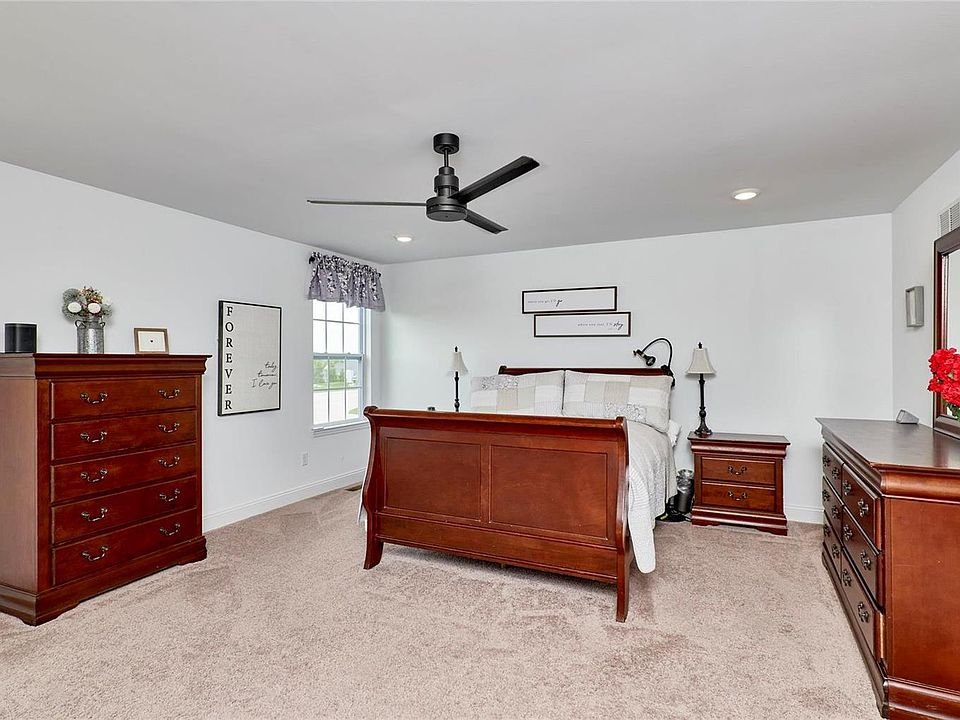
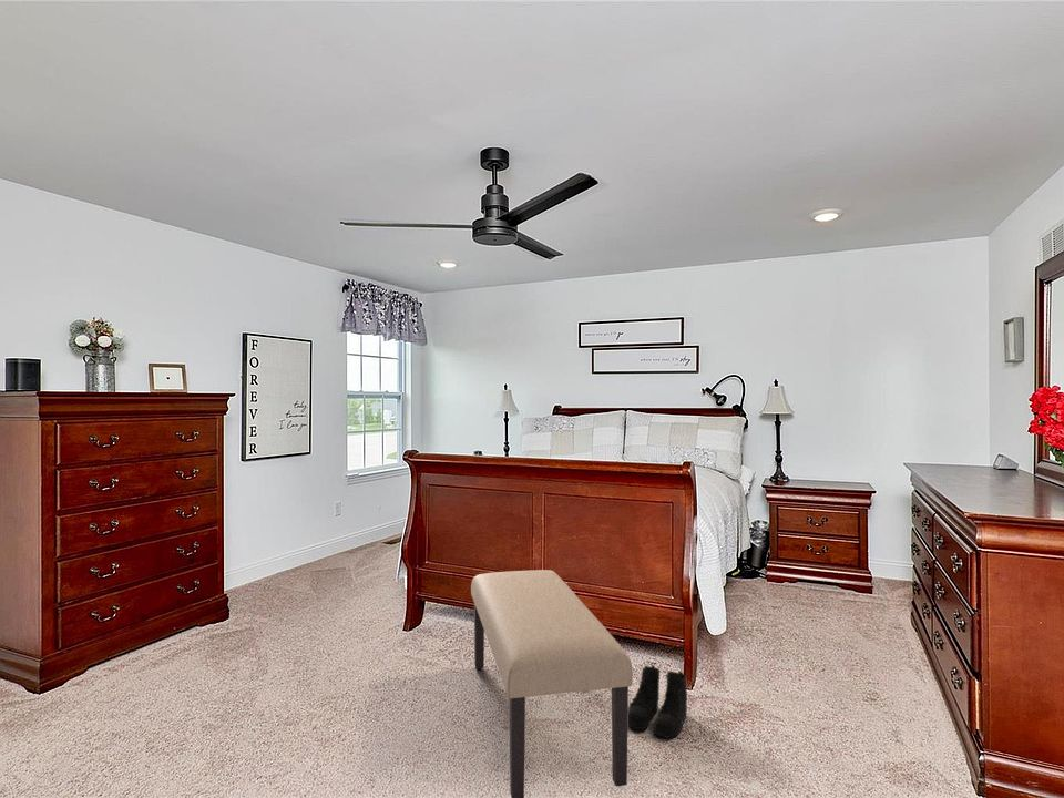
+ boots [627,664,688,739]
+ bench [470,569,634,798]
